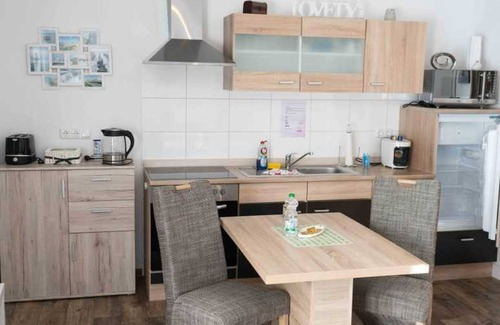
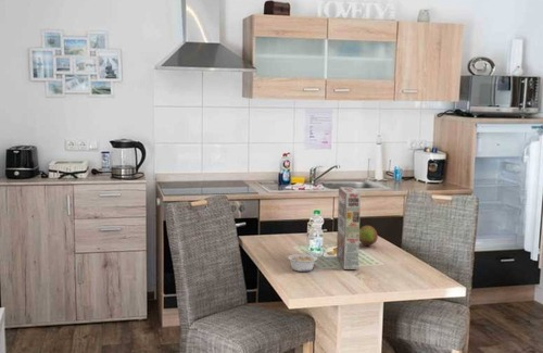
+ legume [287,253,318,273]
+ fruit [359,225,379,247]
+ cereal box [336,186,362,270]
